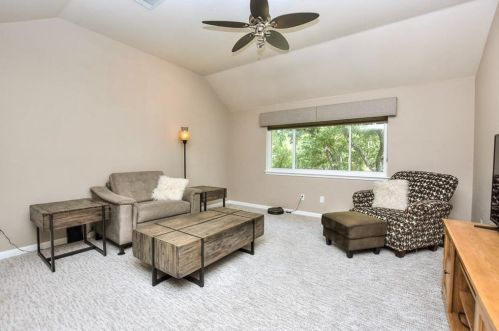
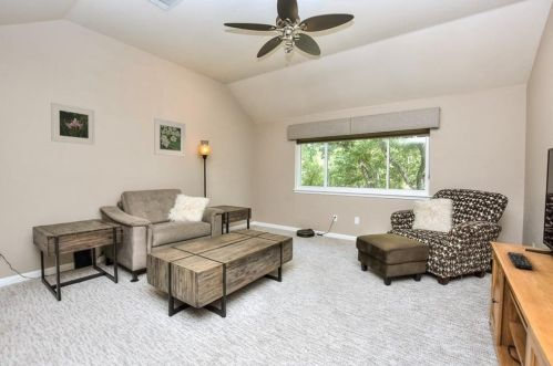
+ remote control [506,251,534,271]
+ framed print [153,117,186,158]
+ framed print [50,102,96,146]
